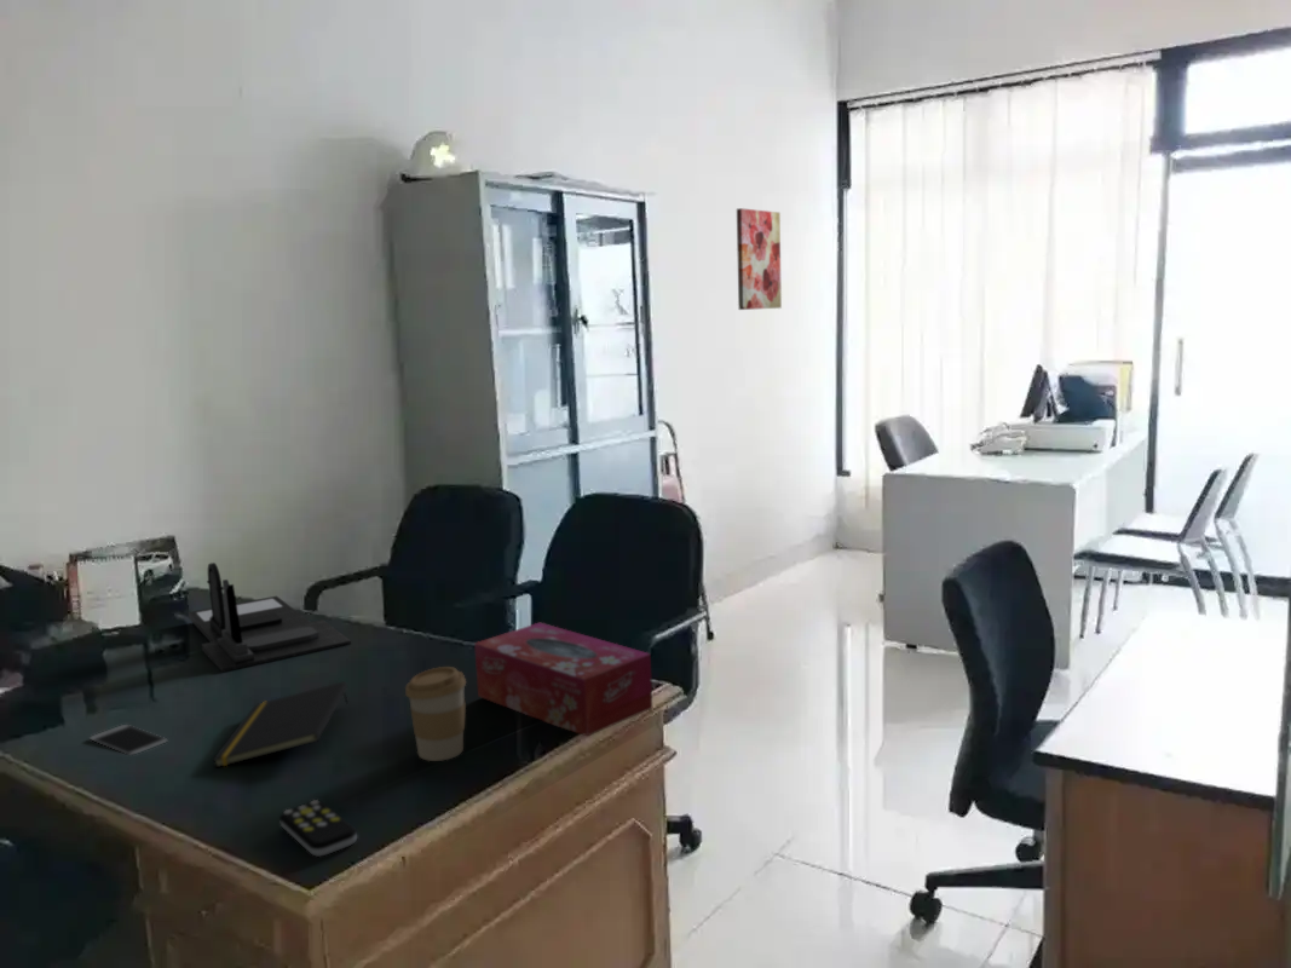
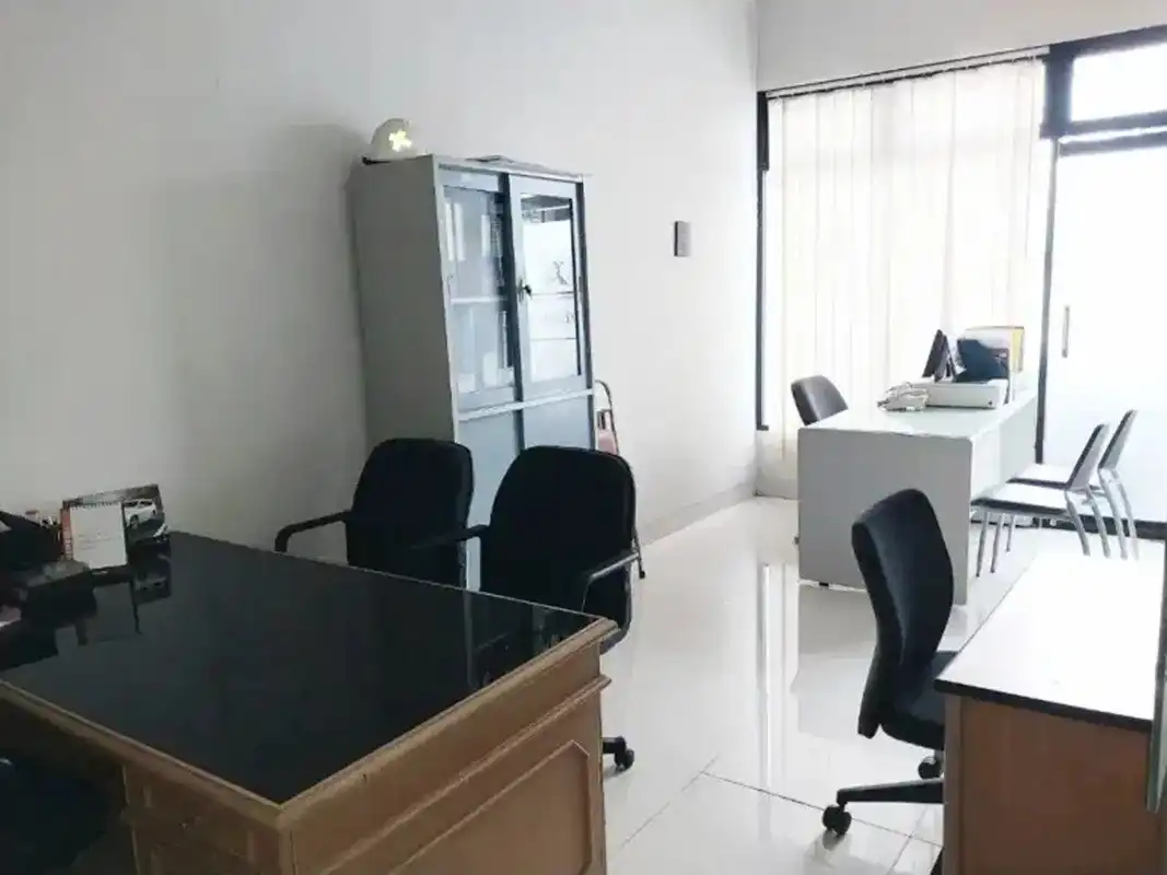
- notepad [212,680,350,770]
- smartphone [88,724,169,755]
- remote control [278,799,358,858]
- tissue box [473,622,653,737]
- desk organizer [188,561,352,674]
- coffee cup [404,666,467,762]
- wall art [736,207,783,311]
